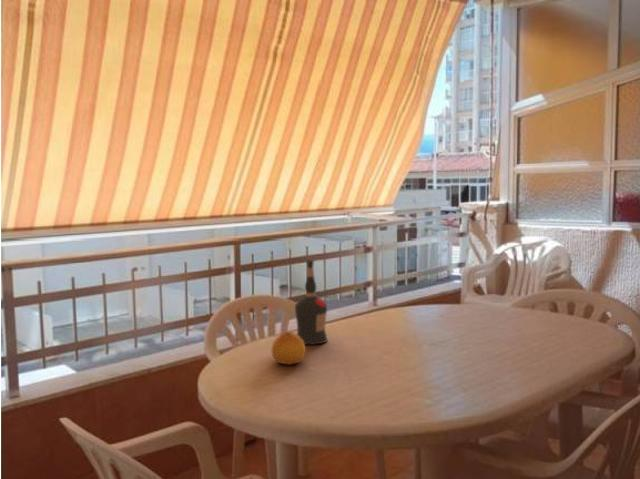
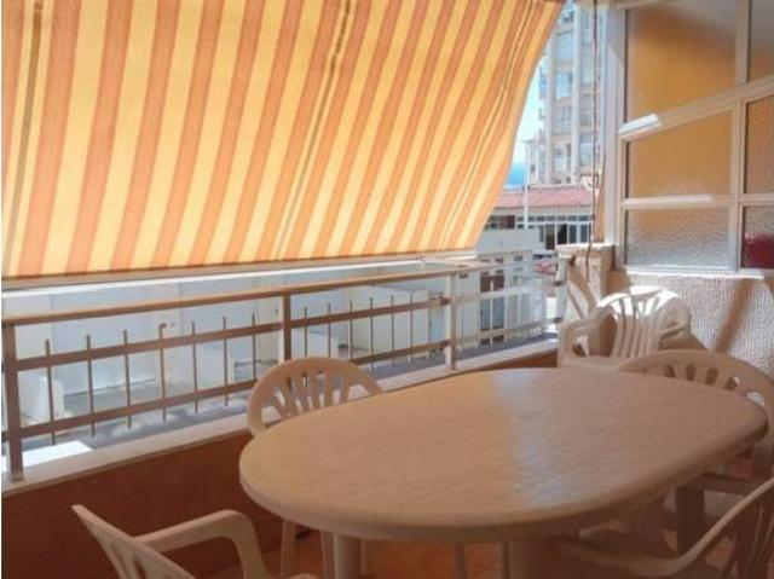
- liquor bottle [294,259,329,346]
- fruit [270,330,306,366]
